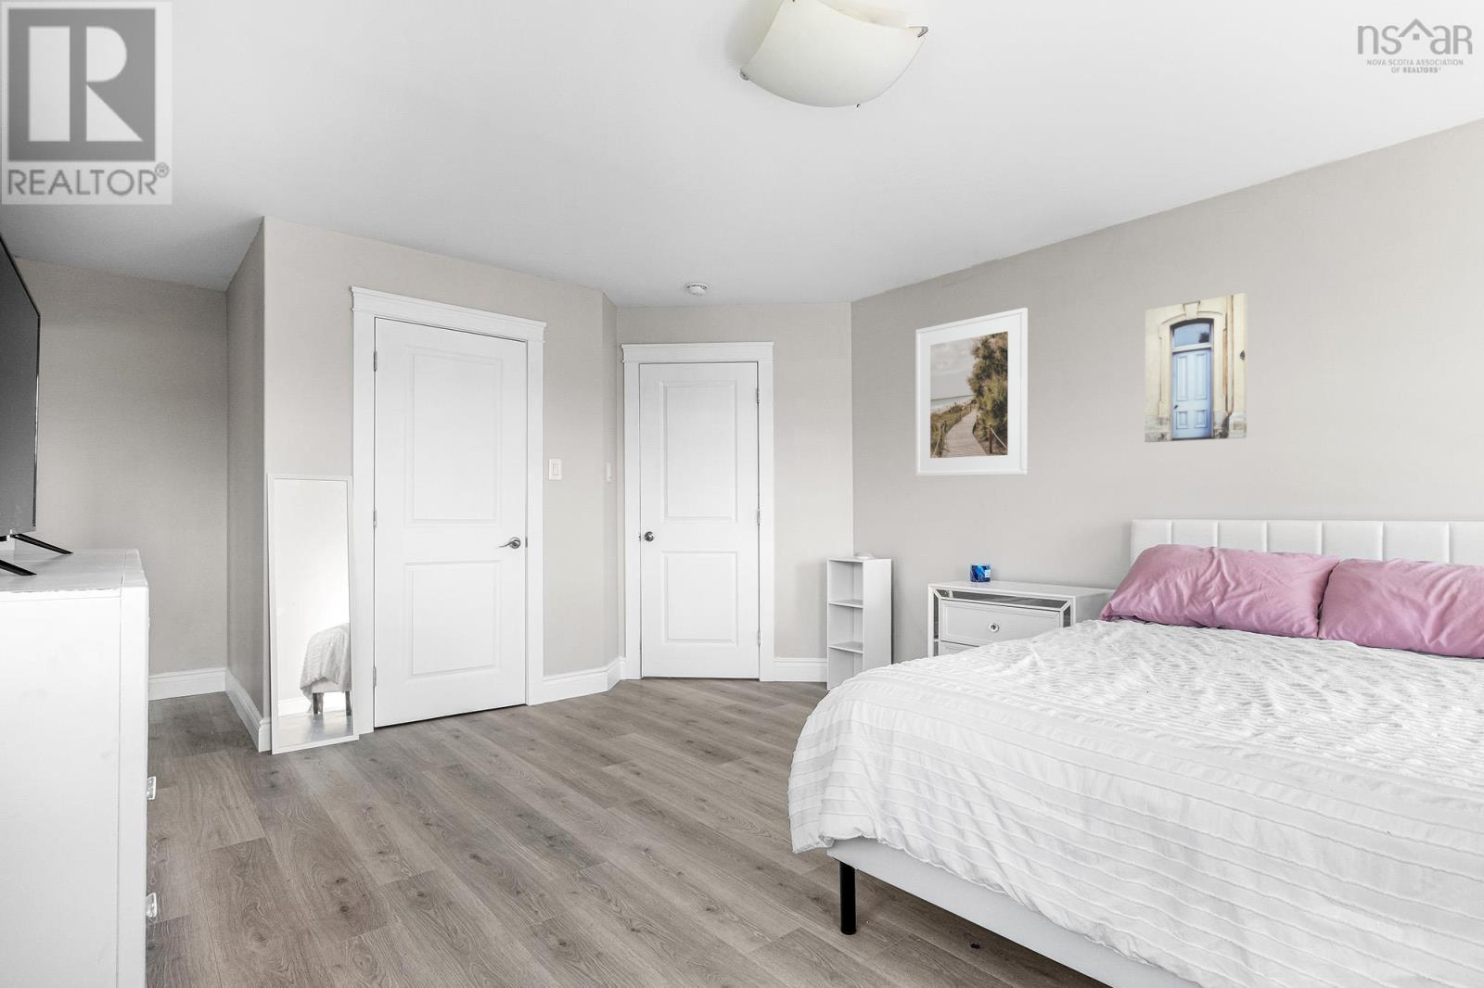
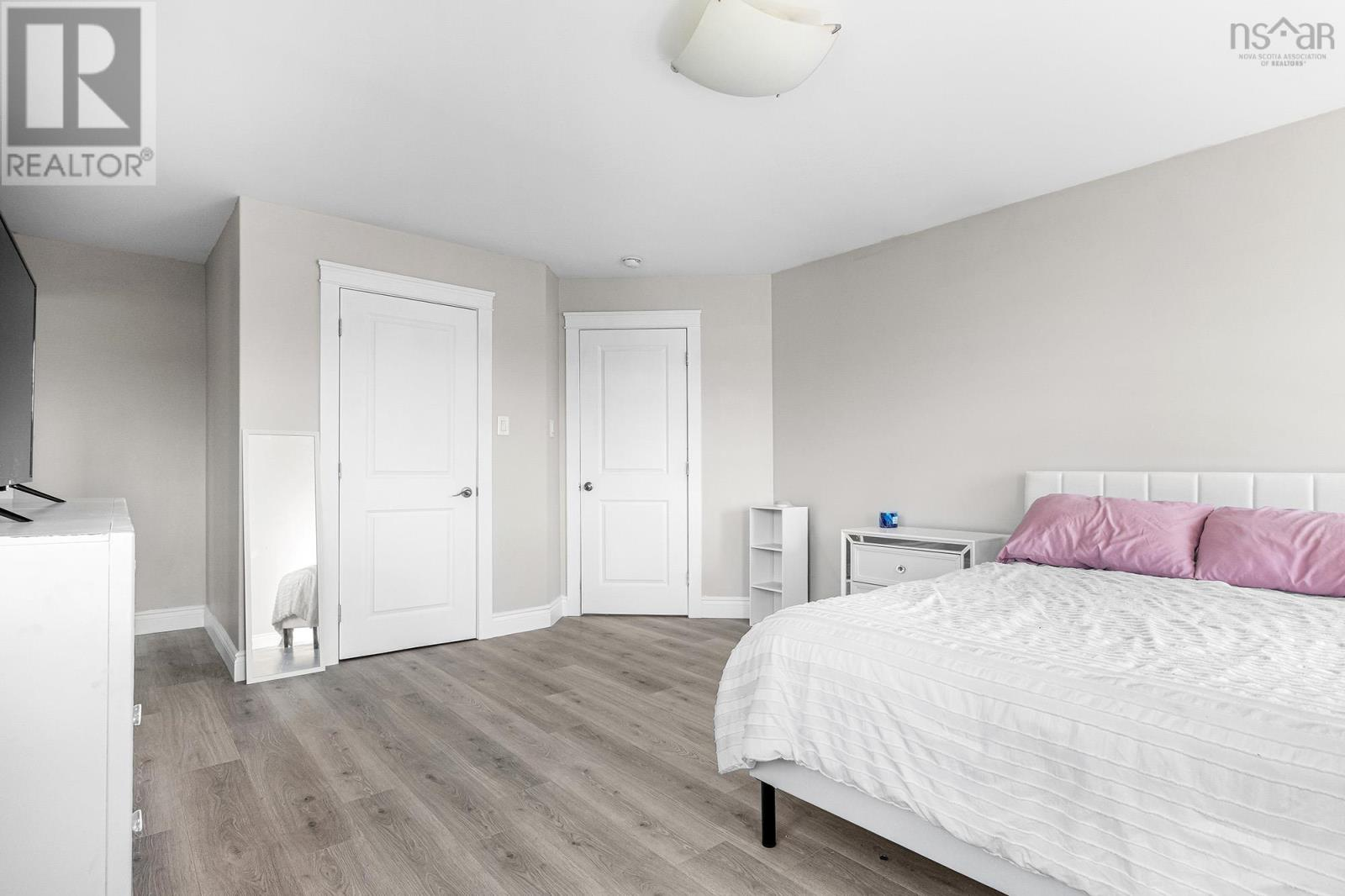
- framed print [915,307,1028,477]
- wall art [1144,292,1248,443]
